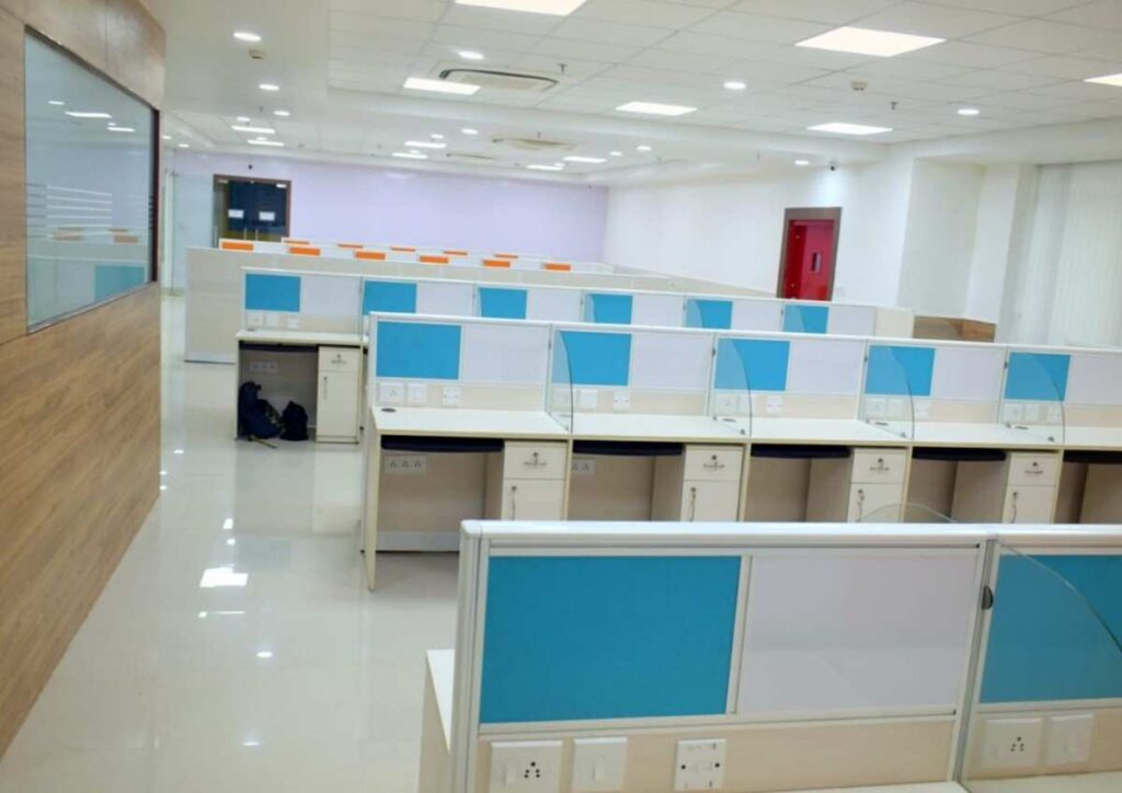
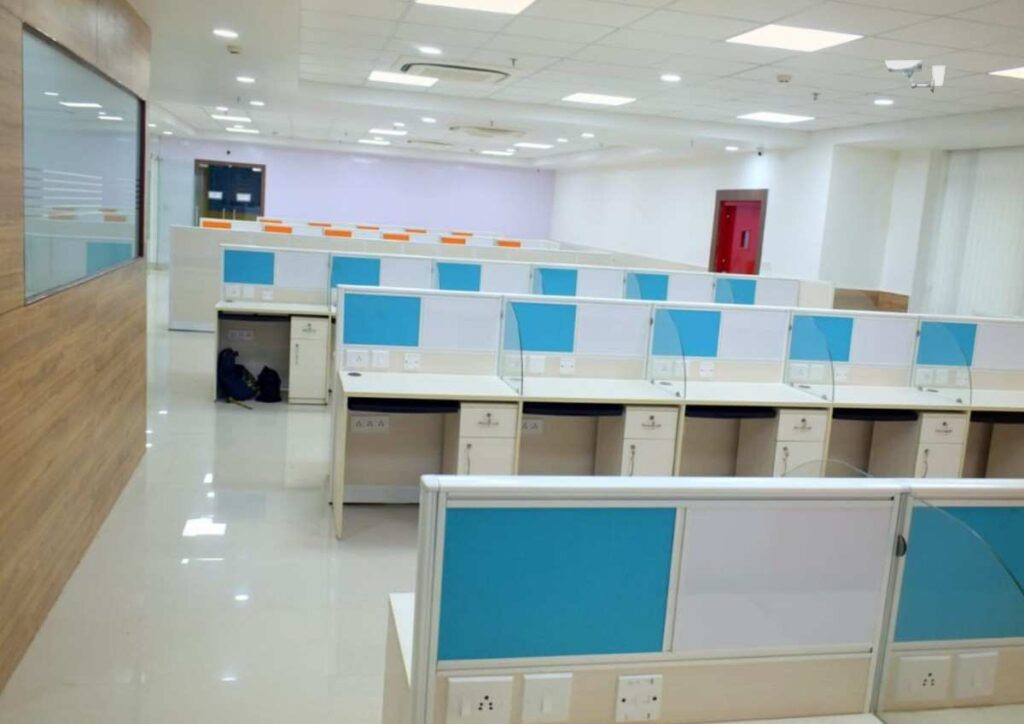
+ security camera [884,59,946,94]
